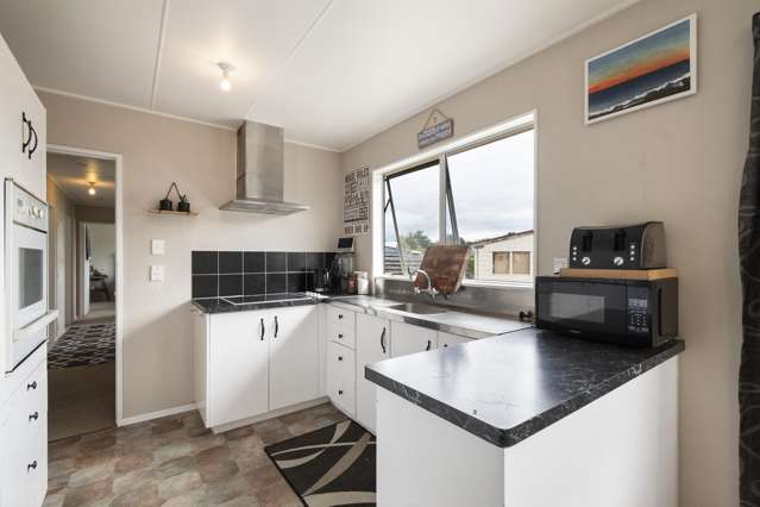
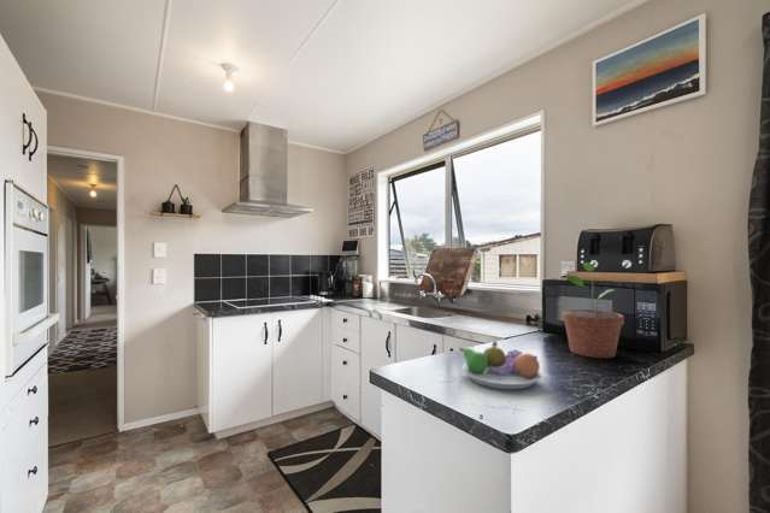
+ potted plant [562,261,625,359]
+ fruit bowl [458,340,543,390]
